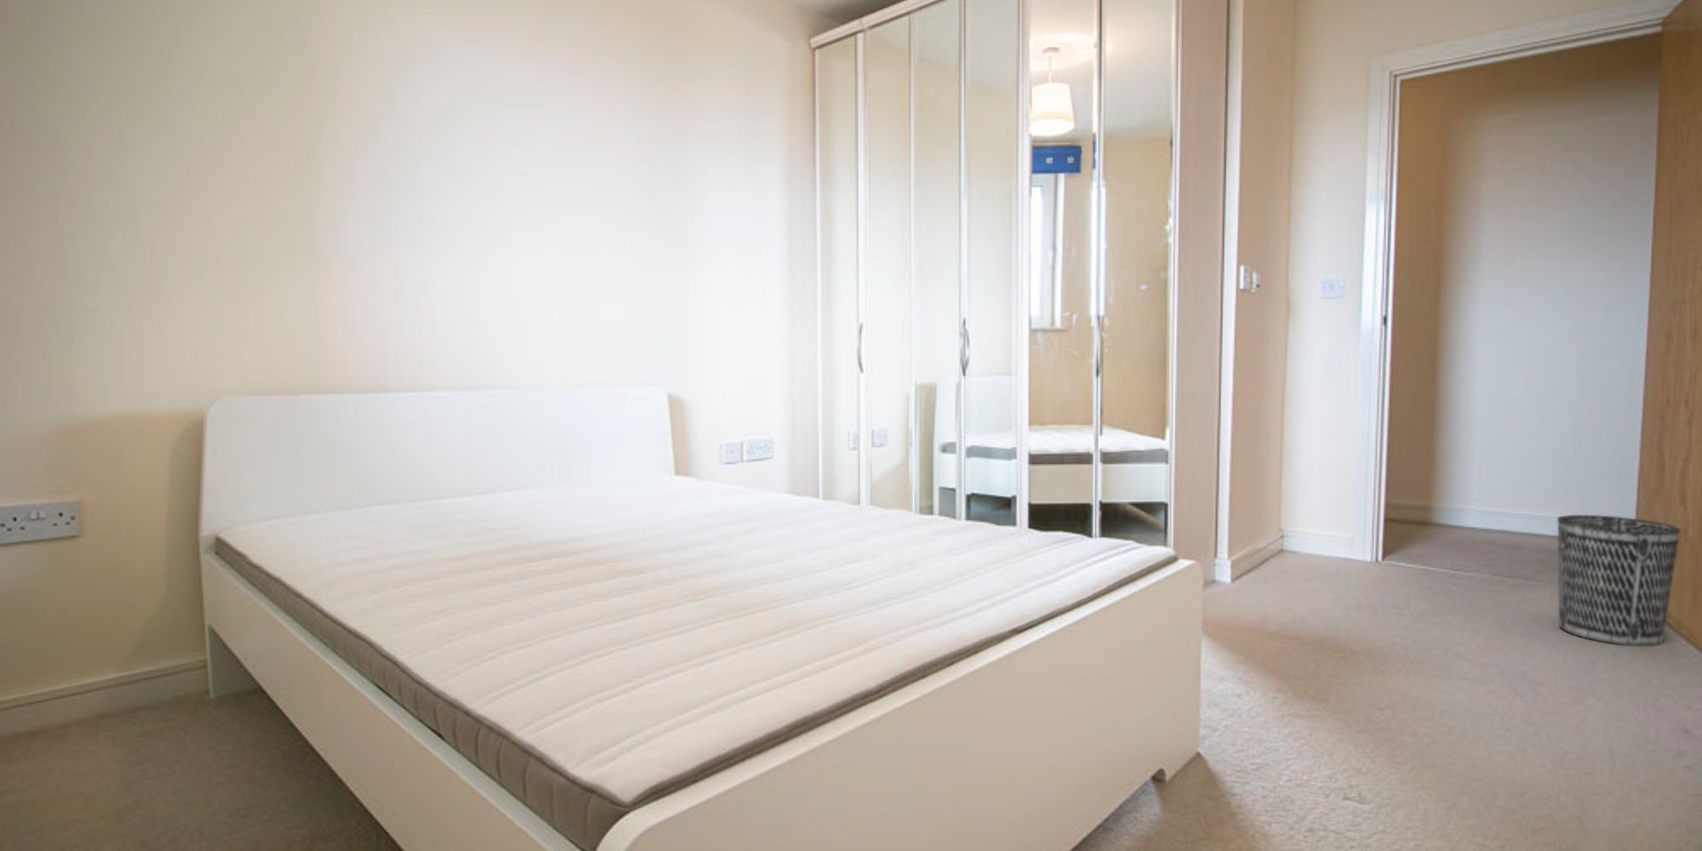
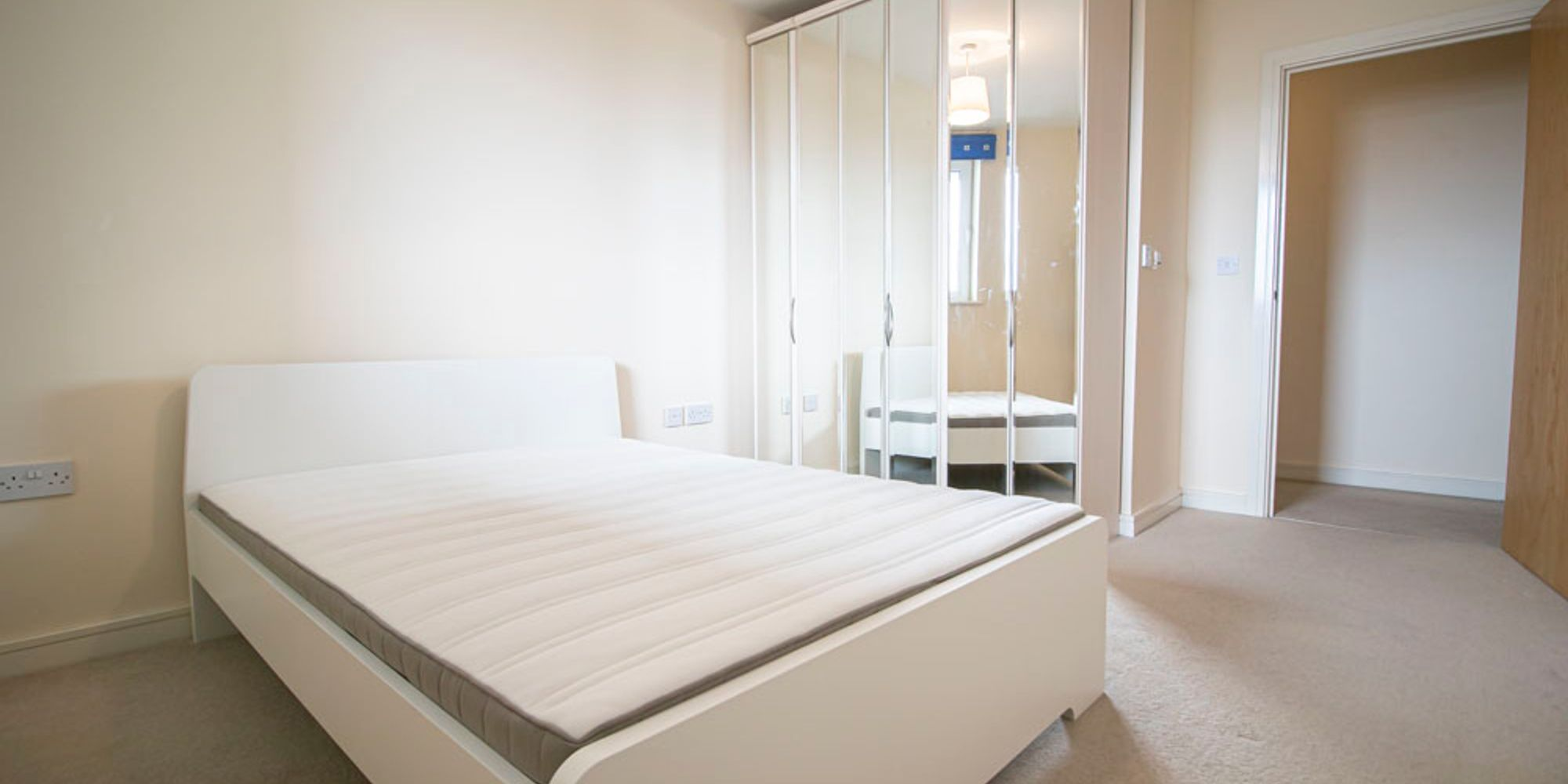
- wastebasket [1557,515,1680,648]
